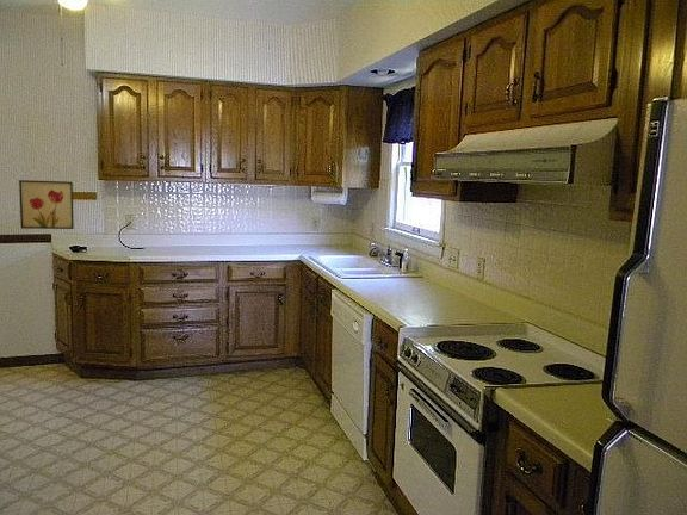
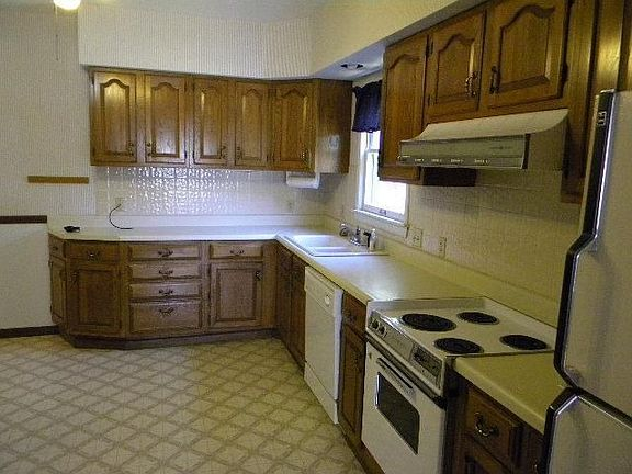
- wall art [18,179,75,230]
